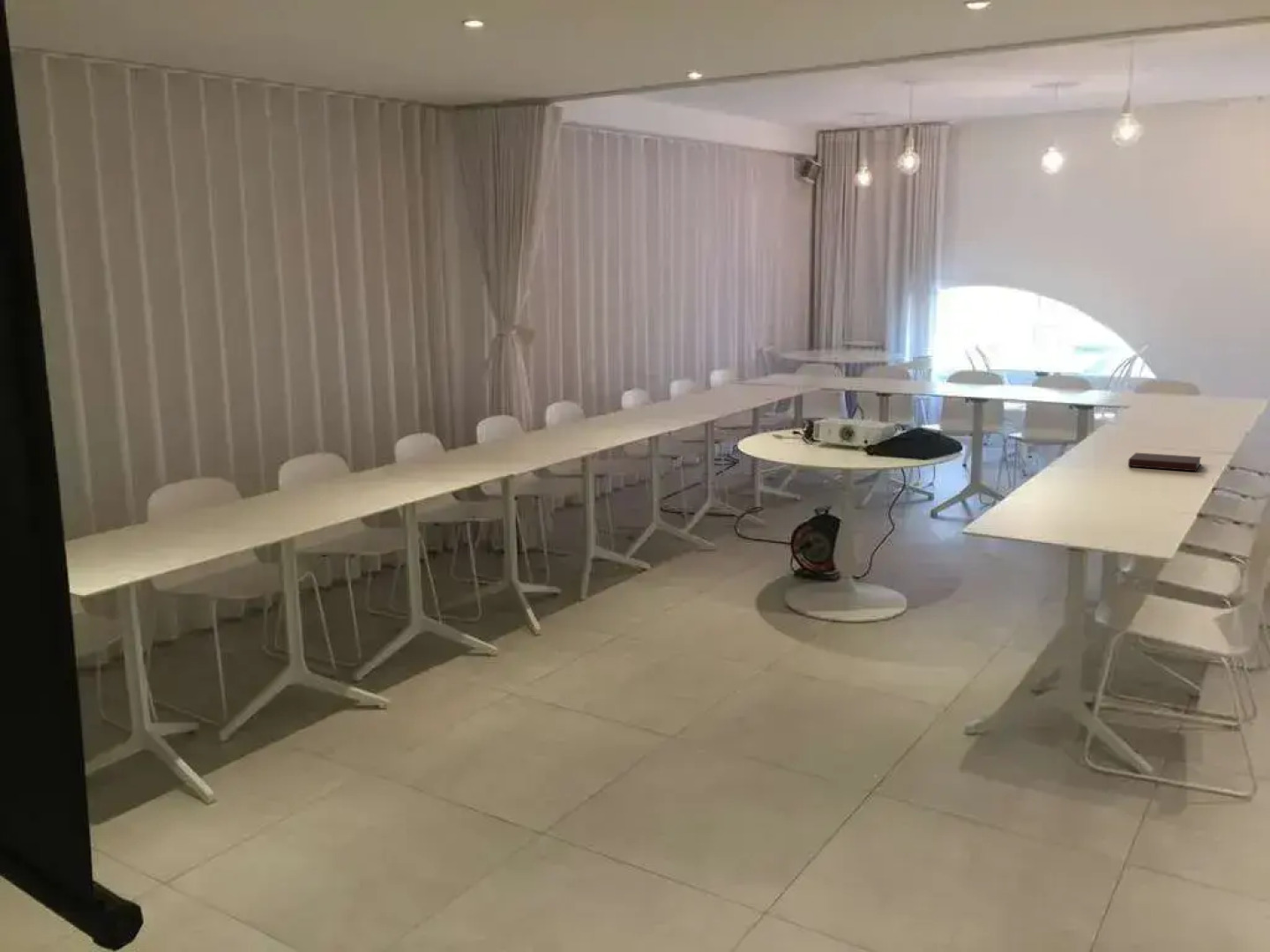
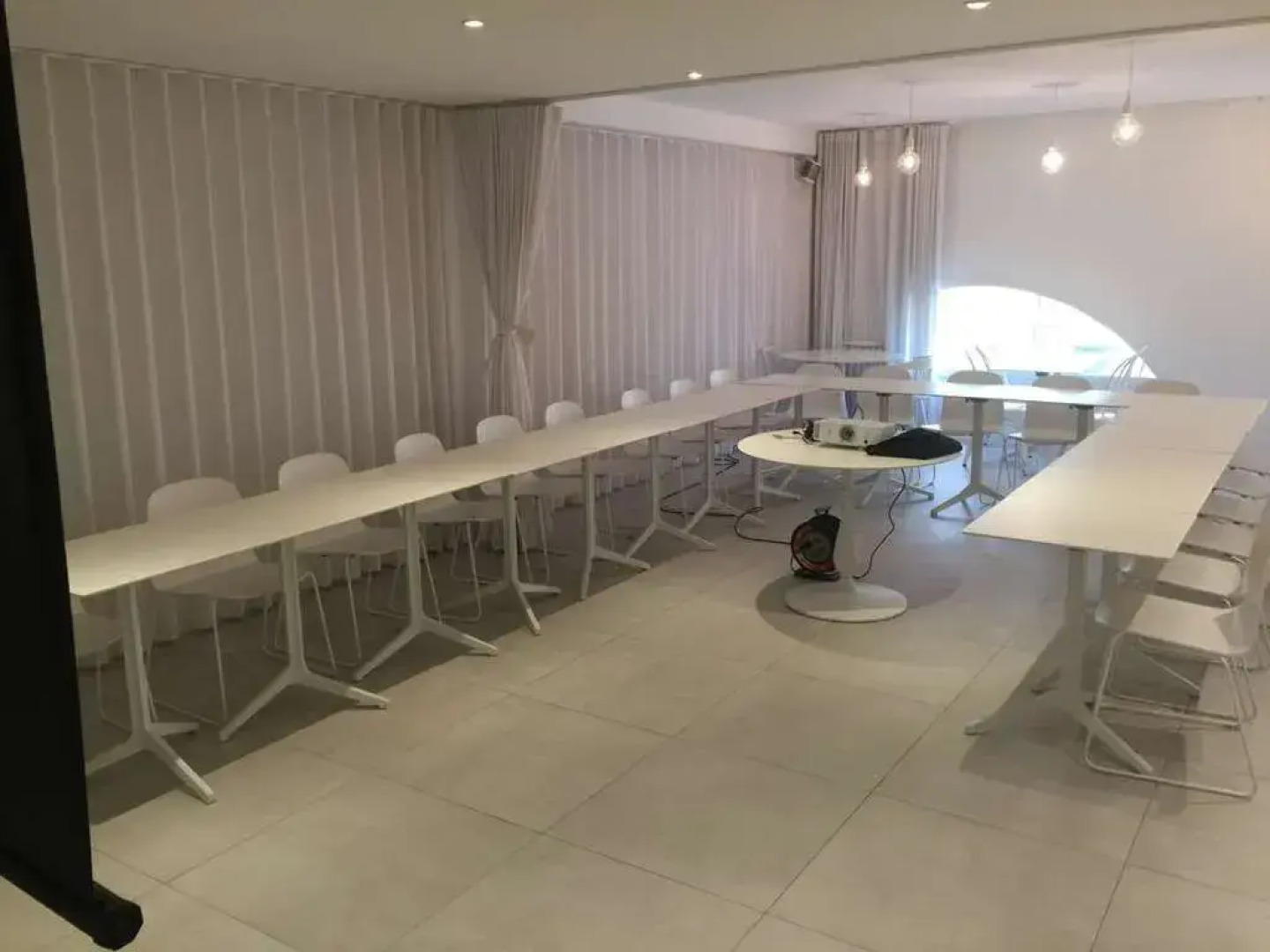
- notebook [1127,452,1202,472]
